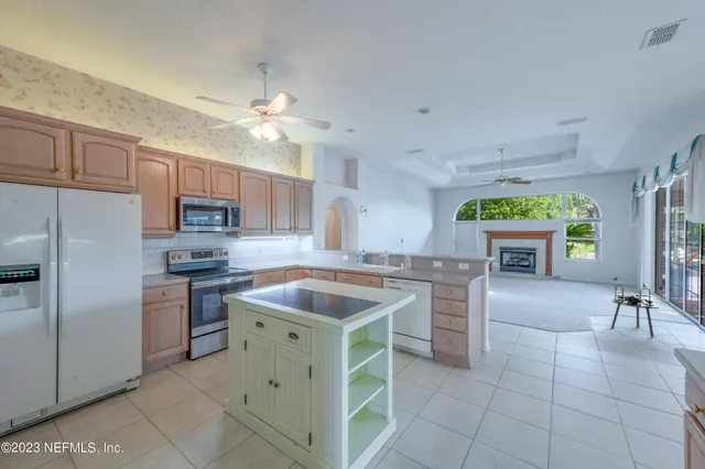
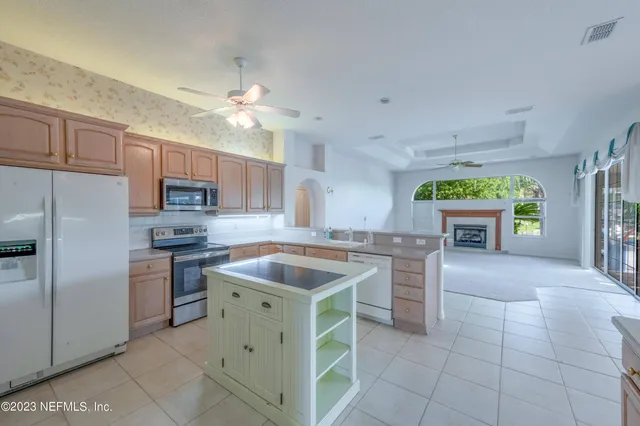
- round table [610,276,663,338]
